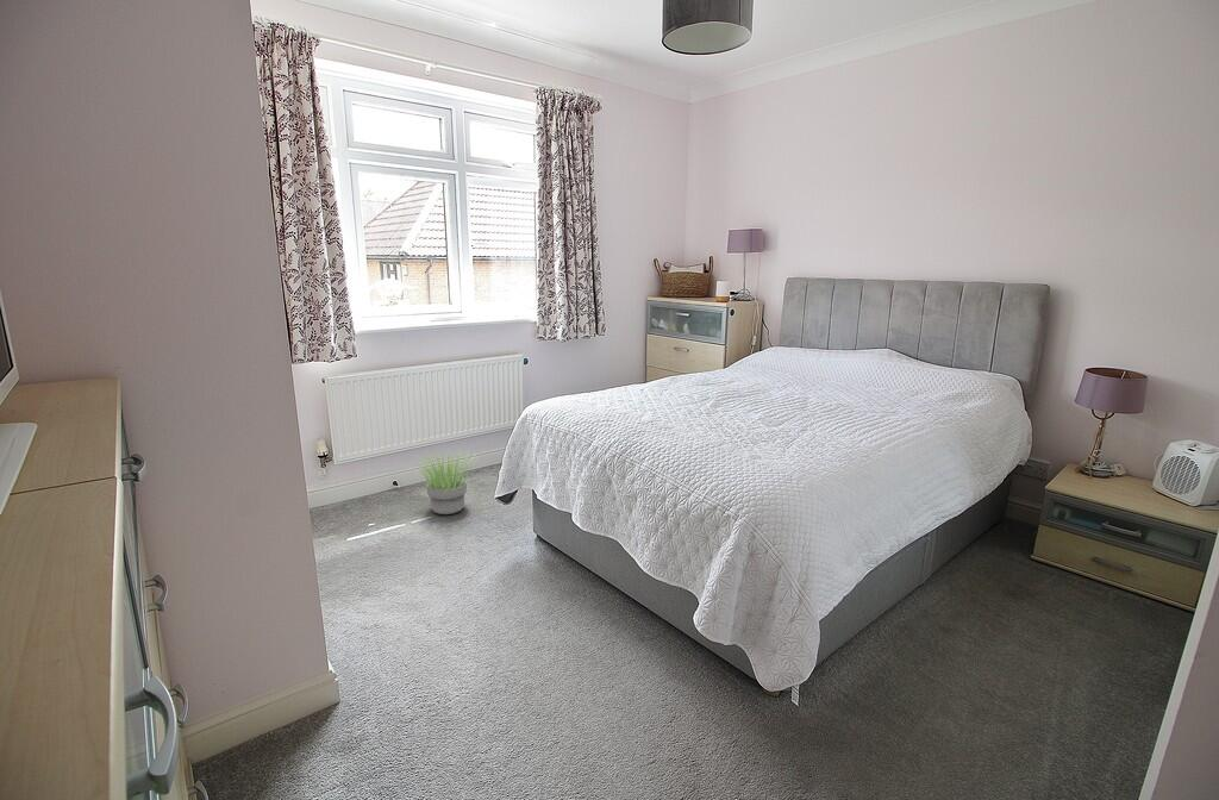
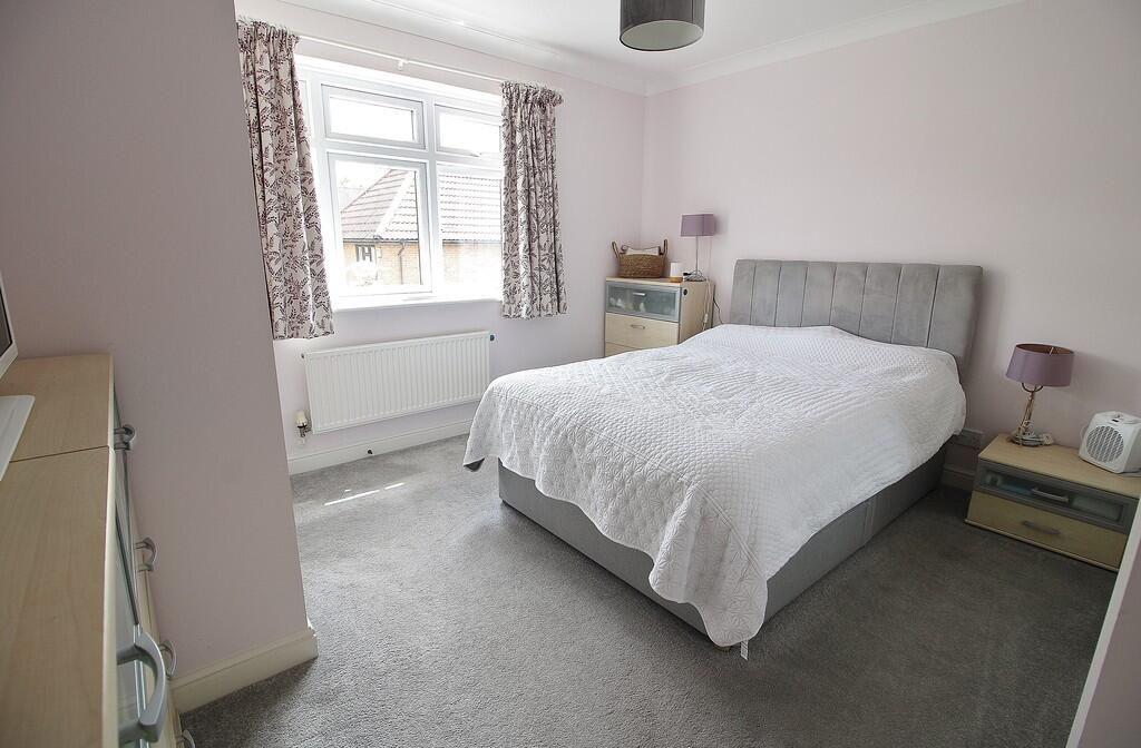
- potted plant [413,446,477,515]
